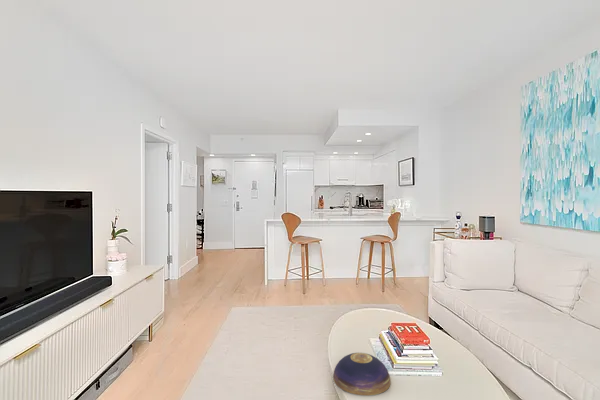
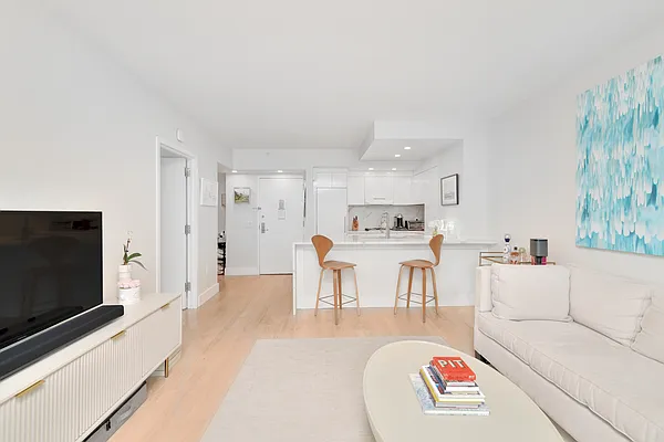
- decorative bowl [332,352,392,396]
